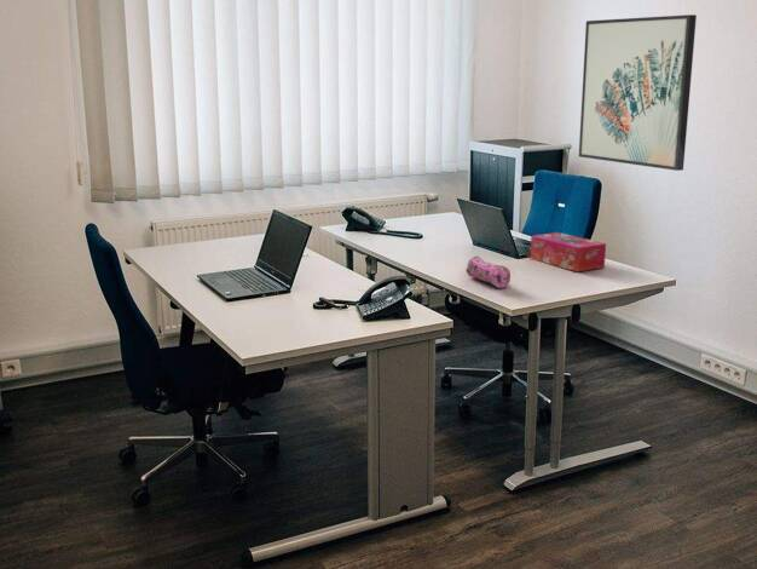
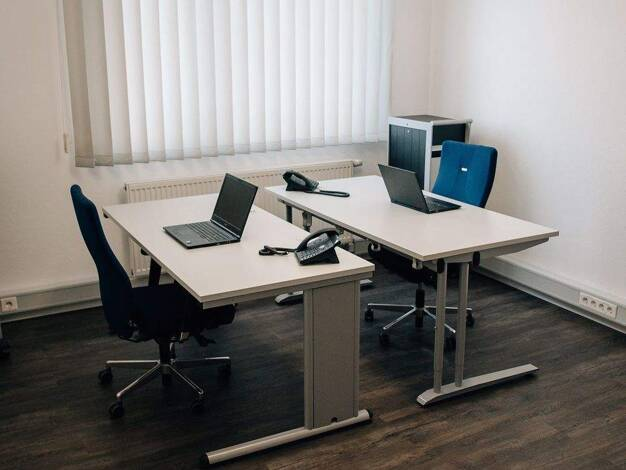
- pencil case [464,255,512,289]
- wall art [578,13,698,172]
- tissue box [528,231,607,272]
